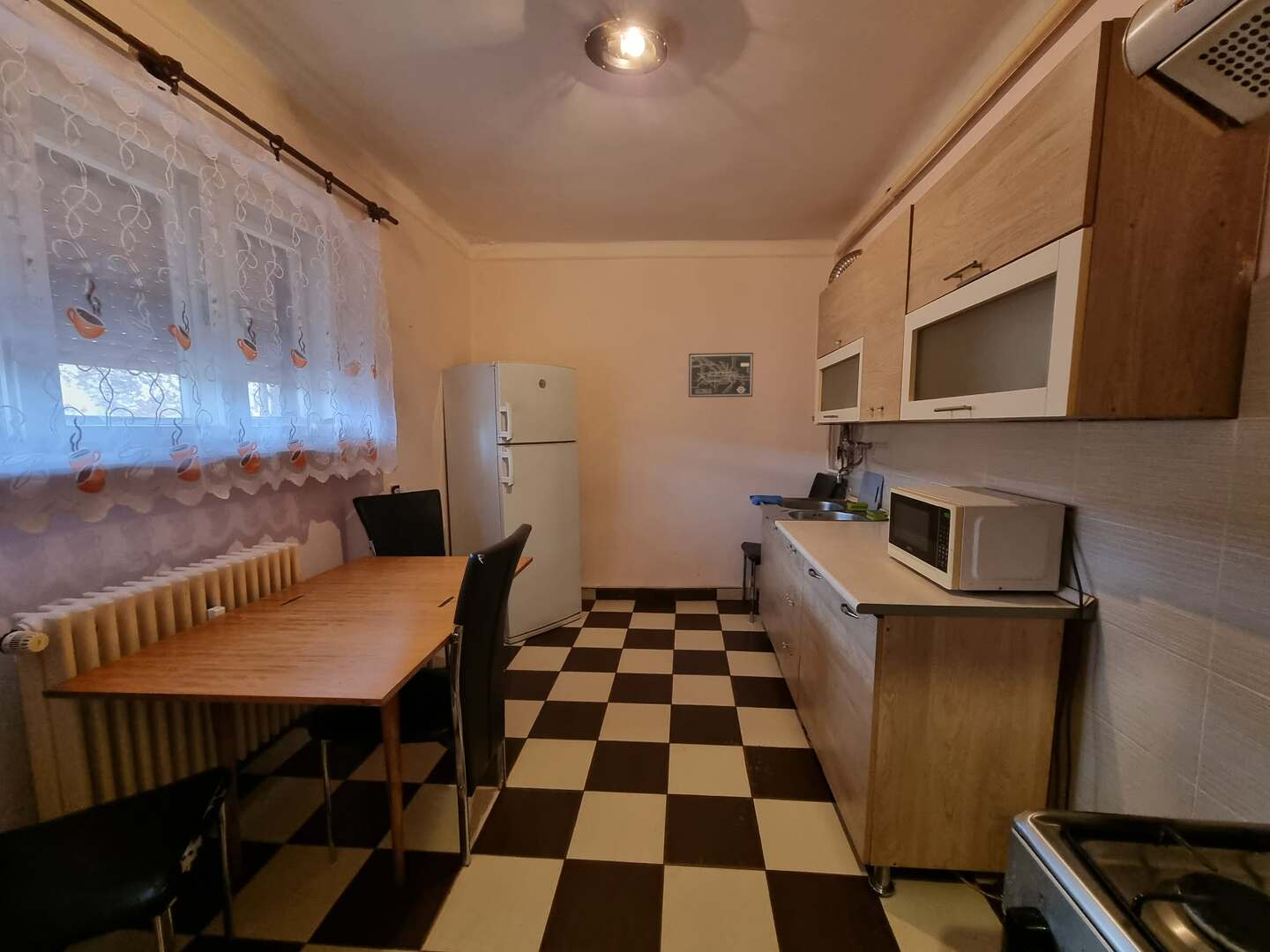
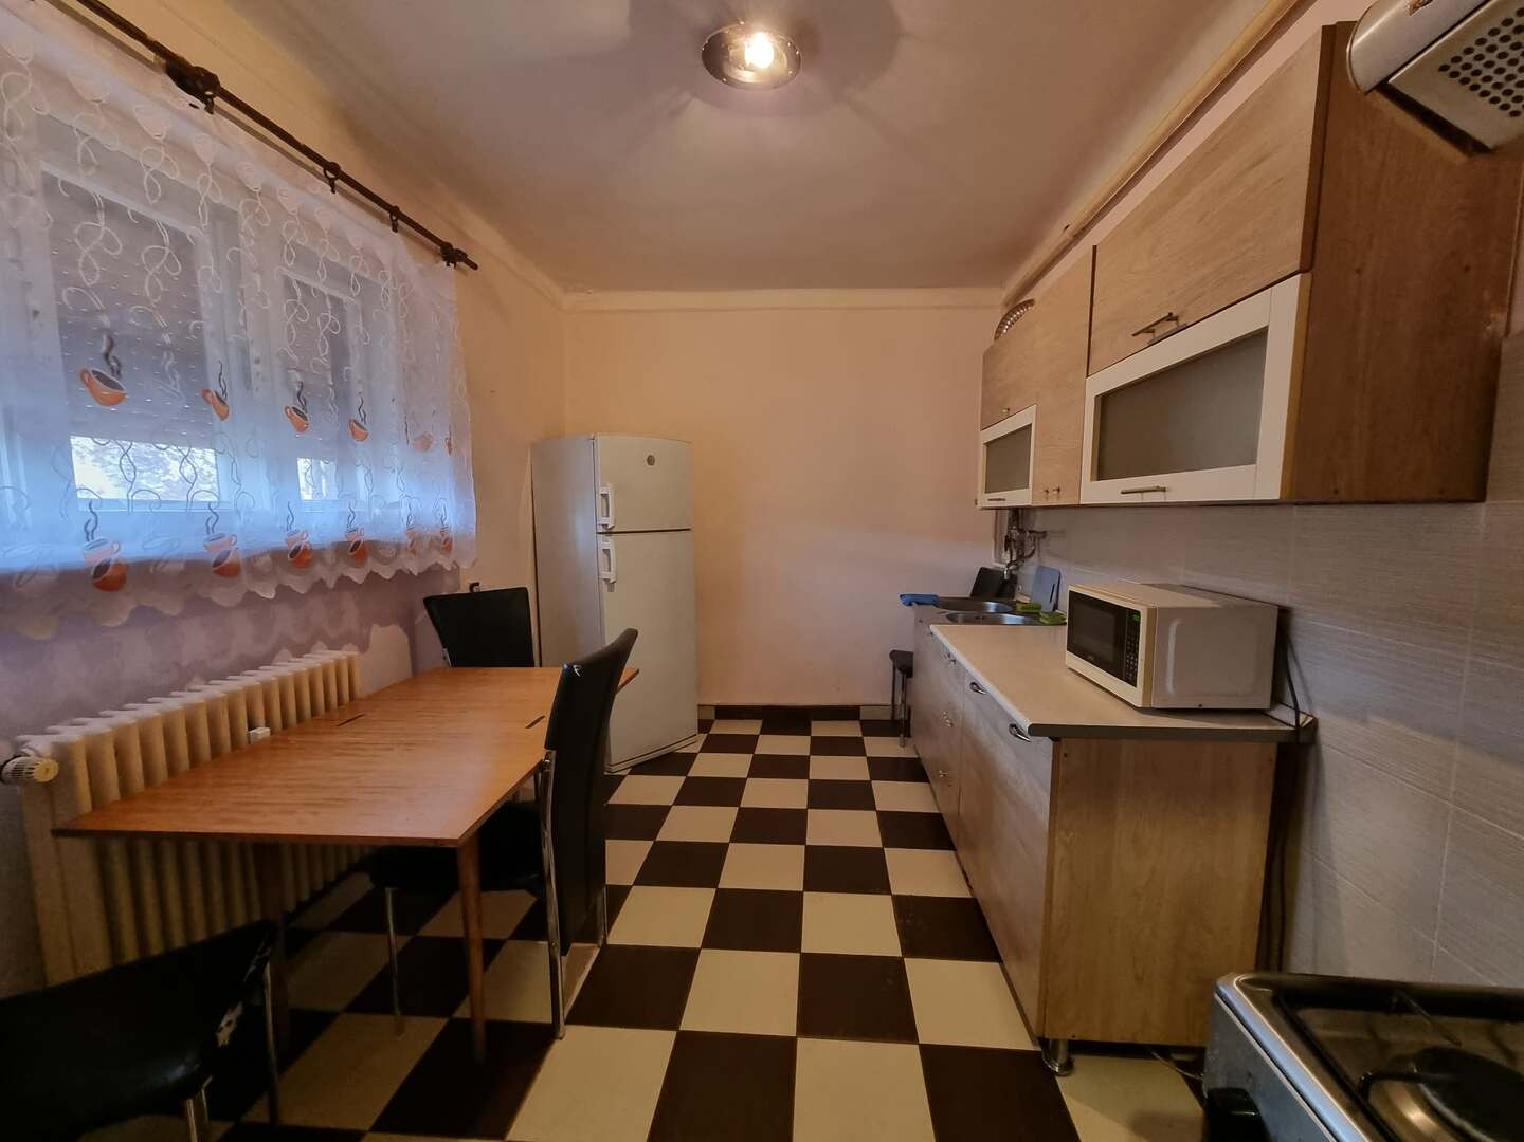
- wall art [688,352,754,398]
